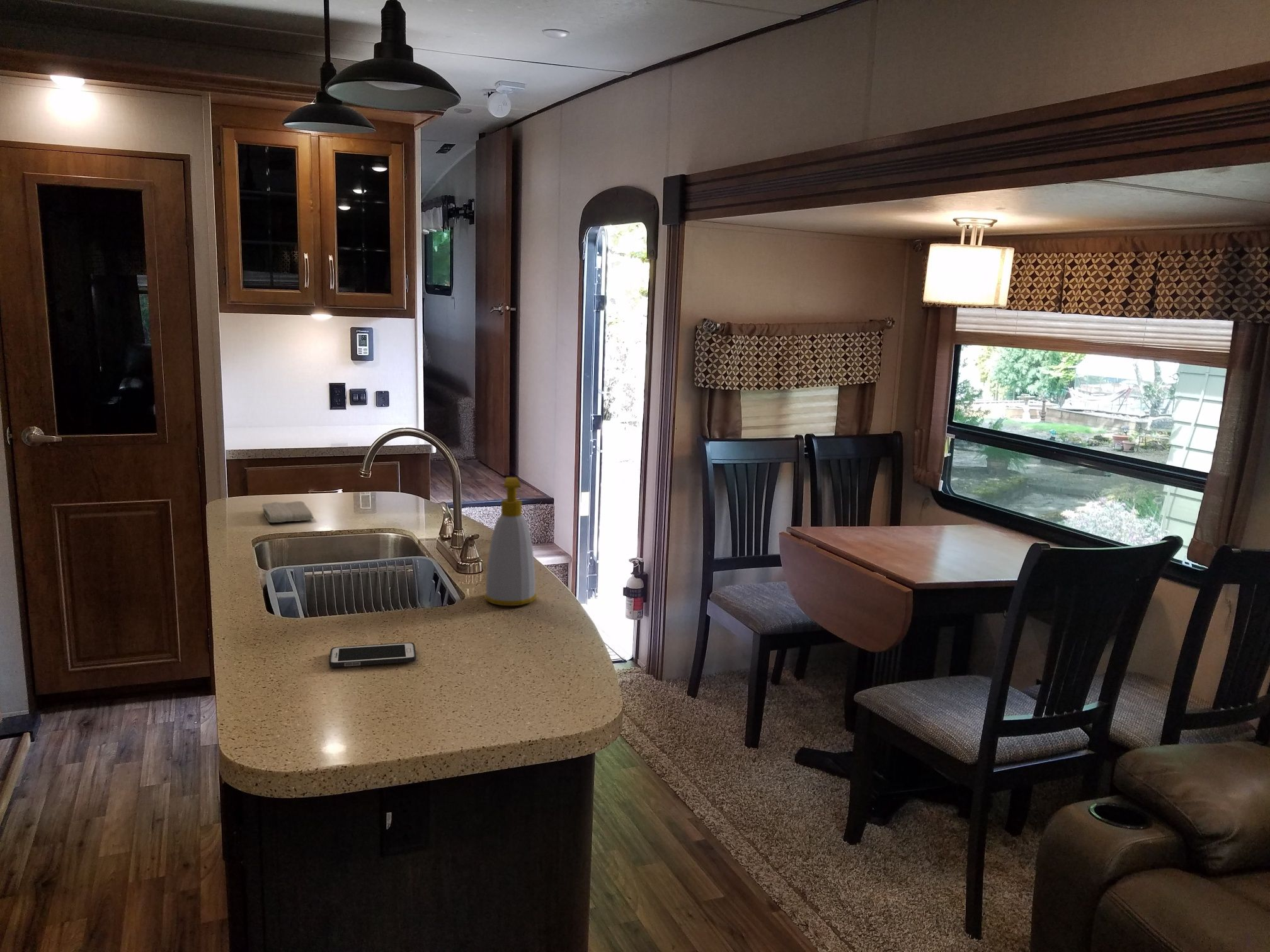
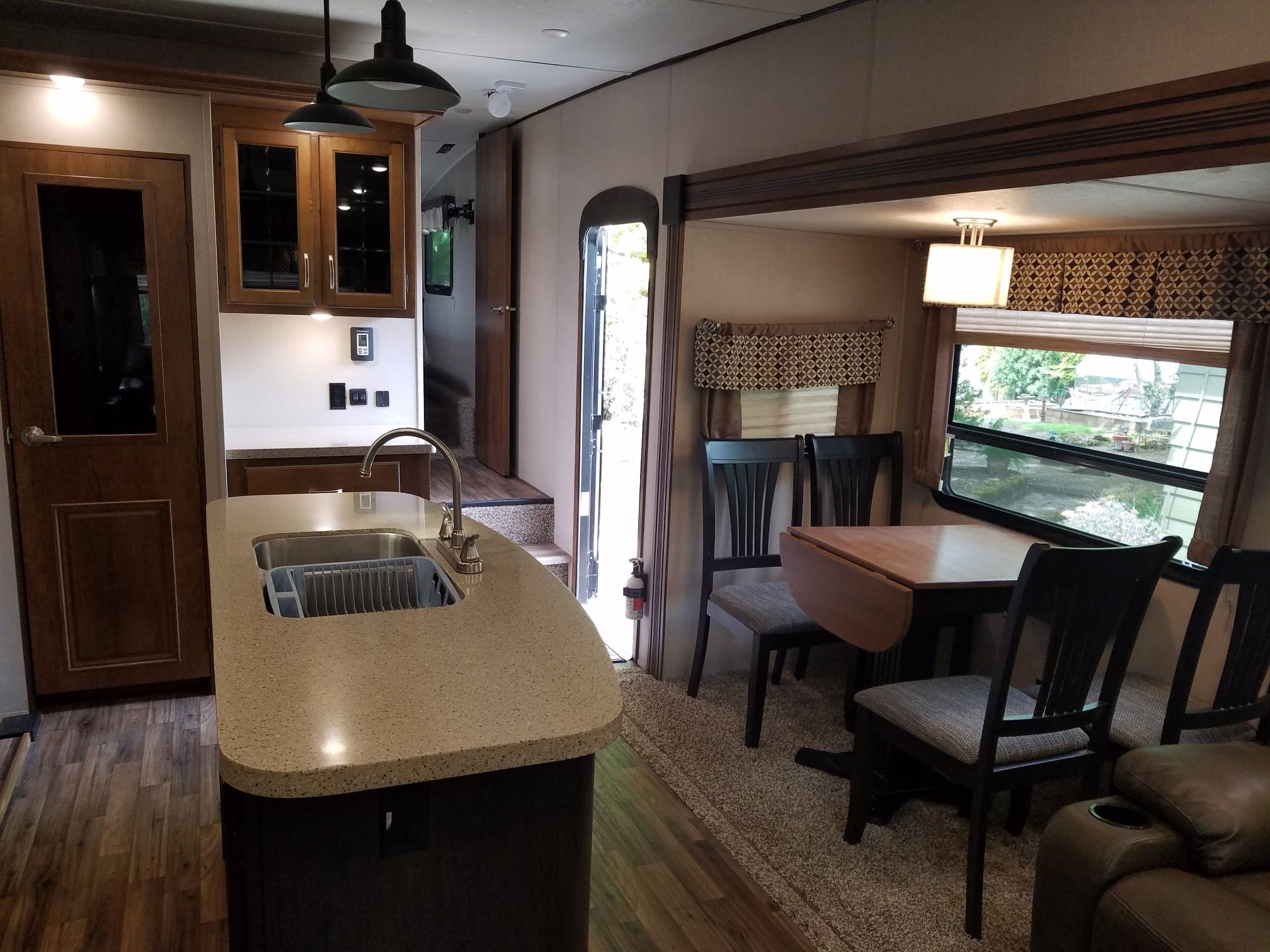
- cell phone [328,642,417,668]
- washcloth [261,501,314,523]
- soap bottle [484,477,537,606]
